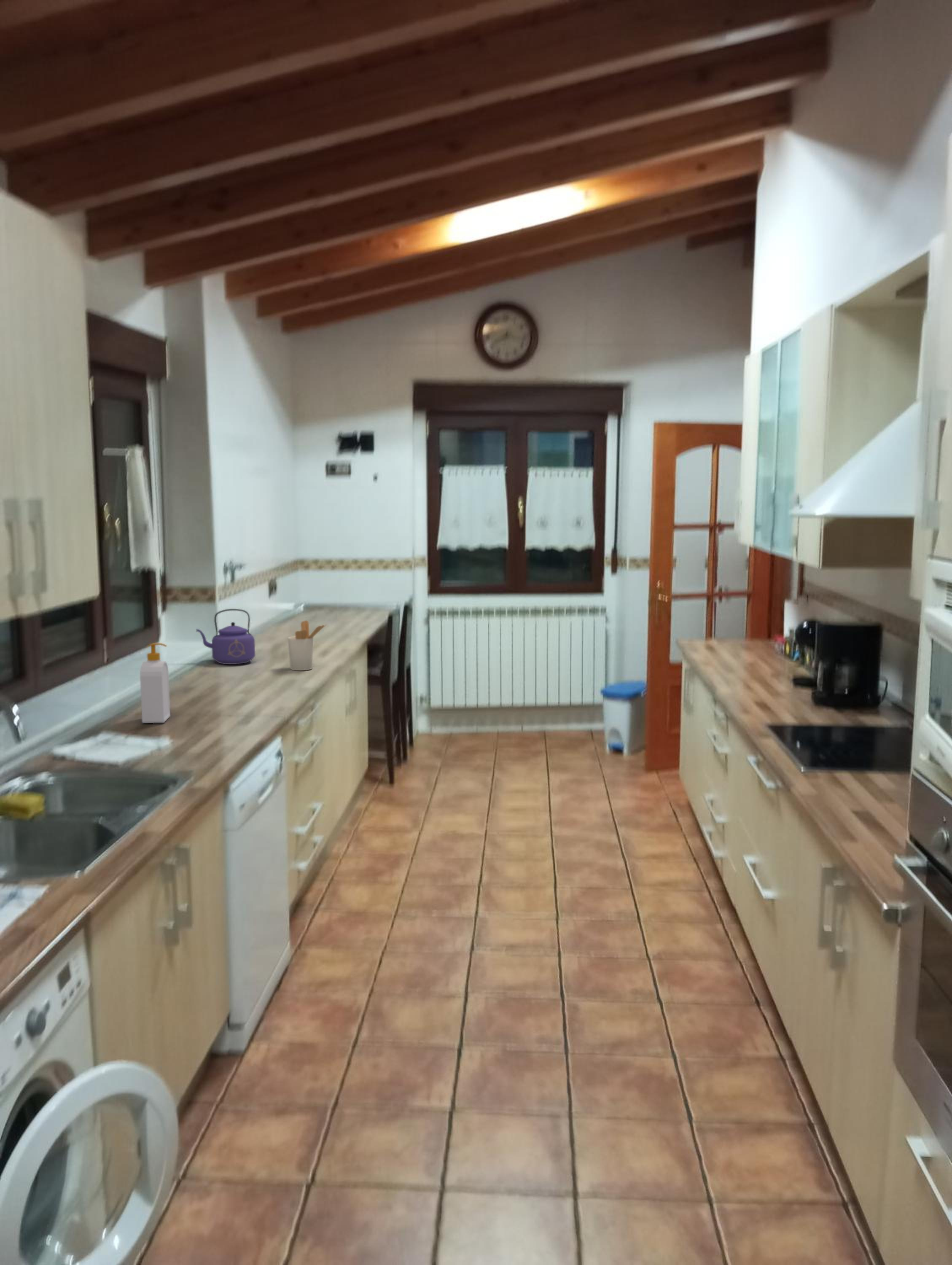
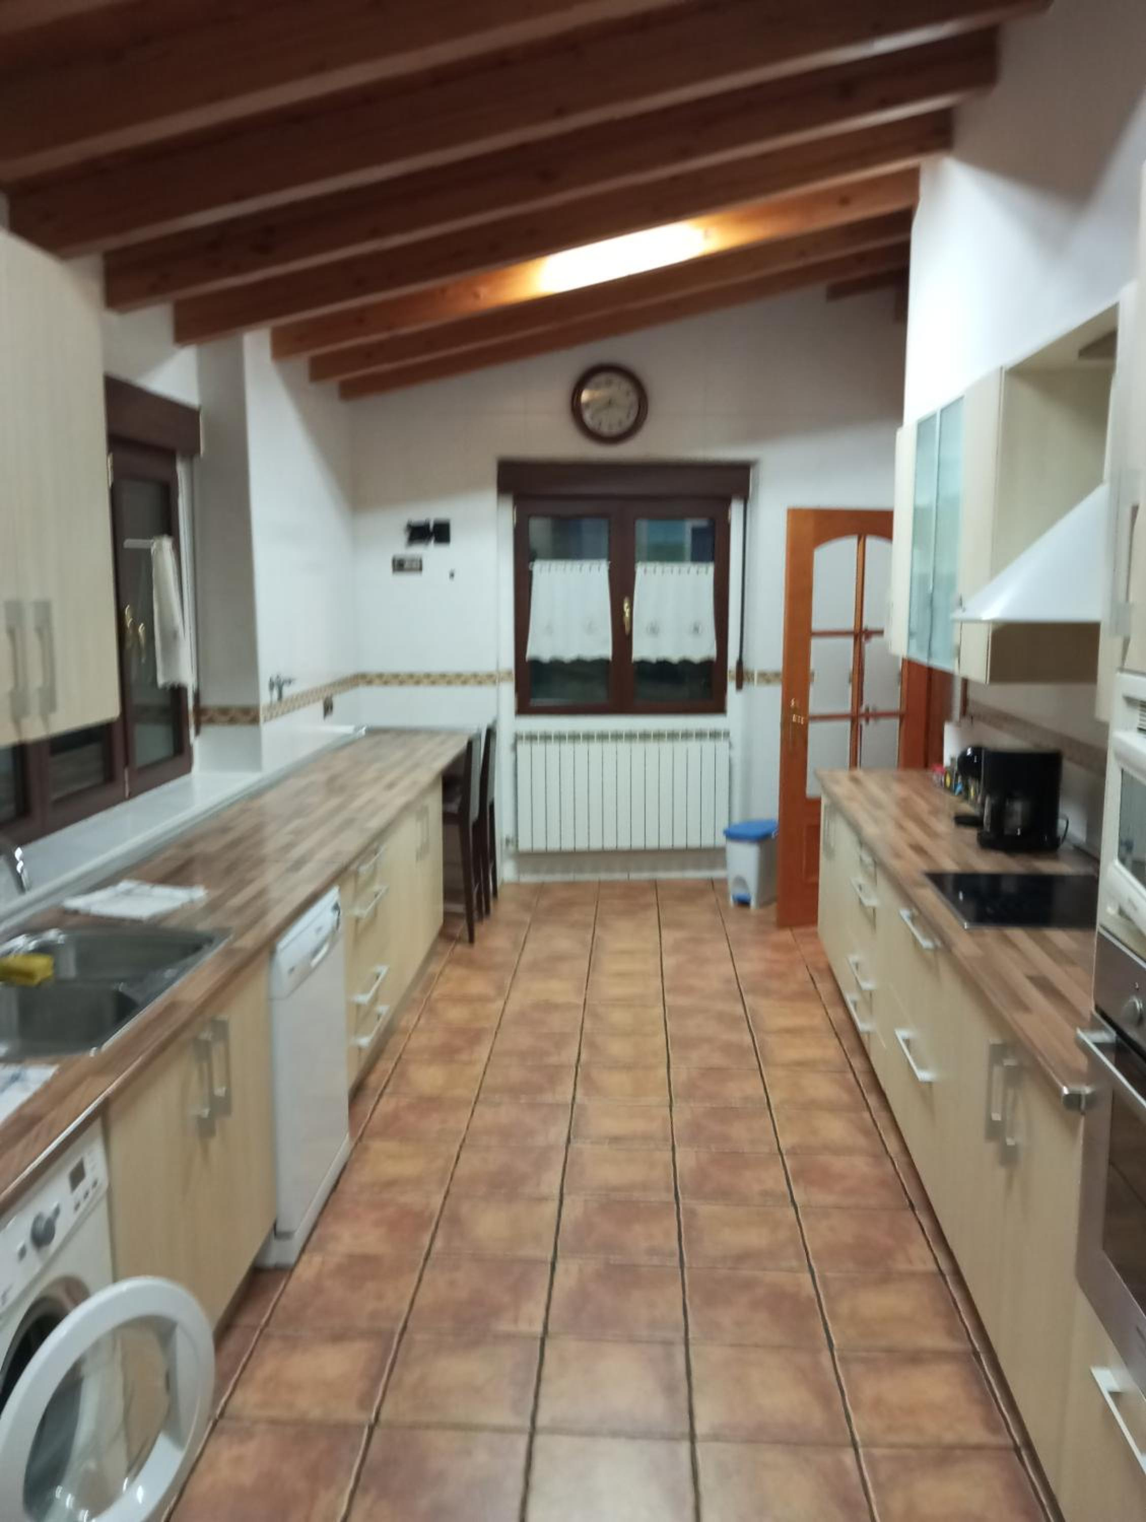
- utensil holder [287,620,327,671]
- soap bottle [140,643,171,724]
- kettle [196,608,255,665]
